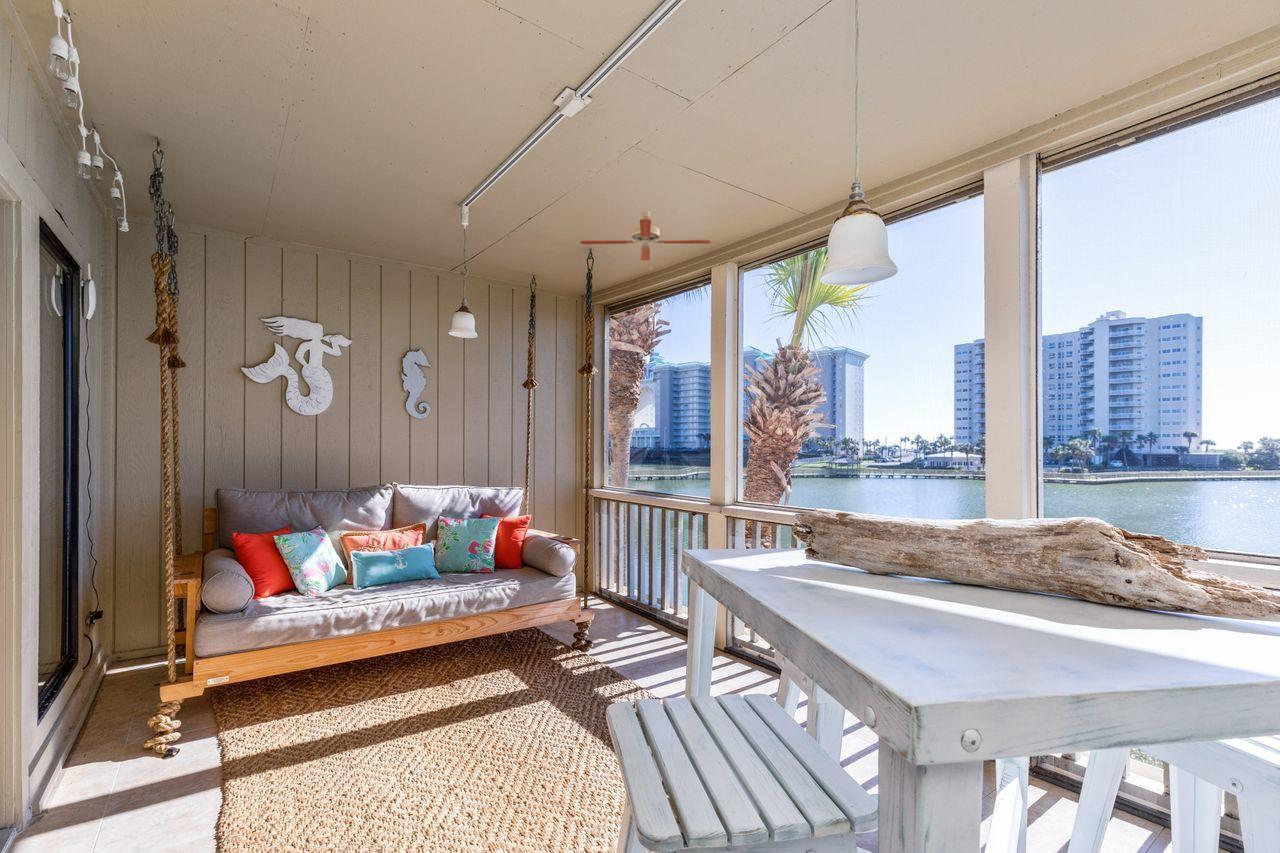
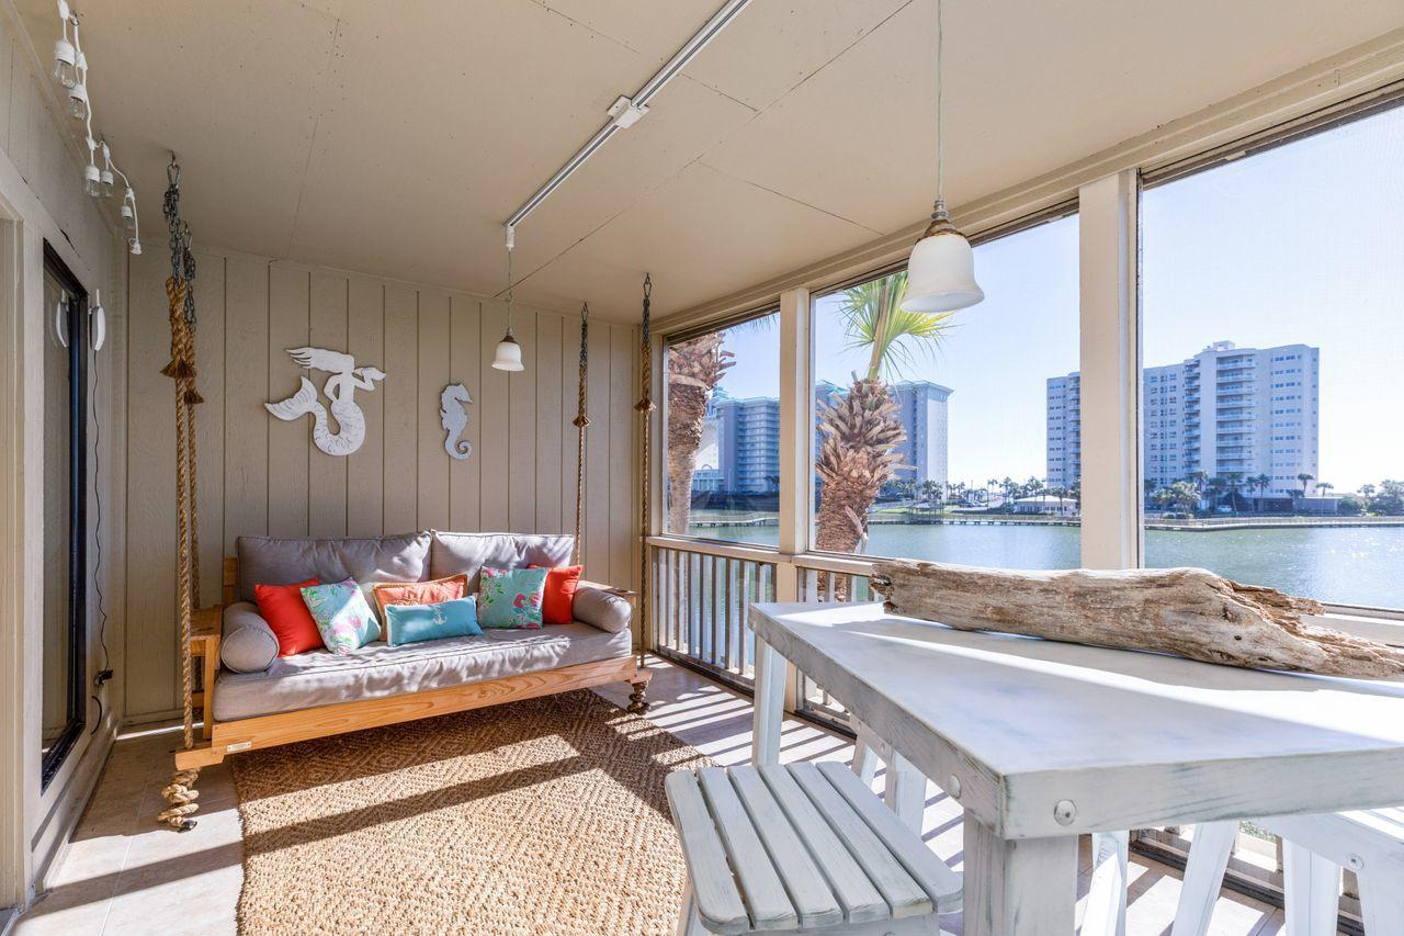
- ceiling fan [579,210,712,271]
